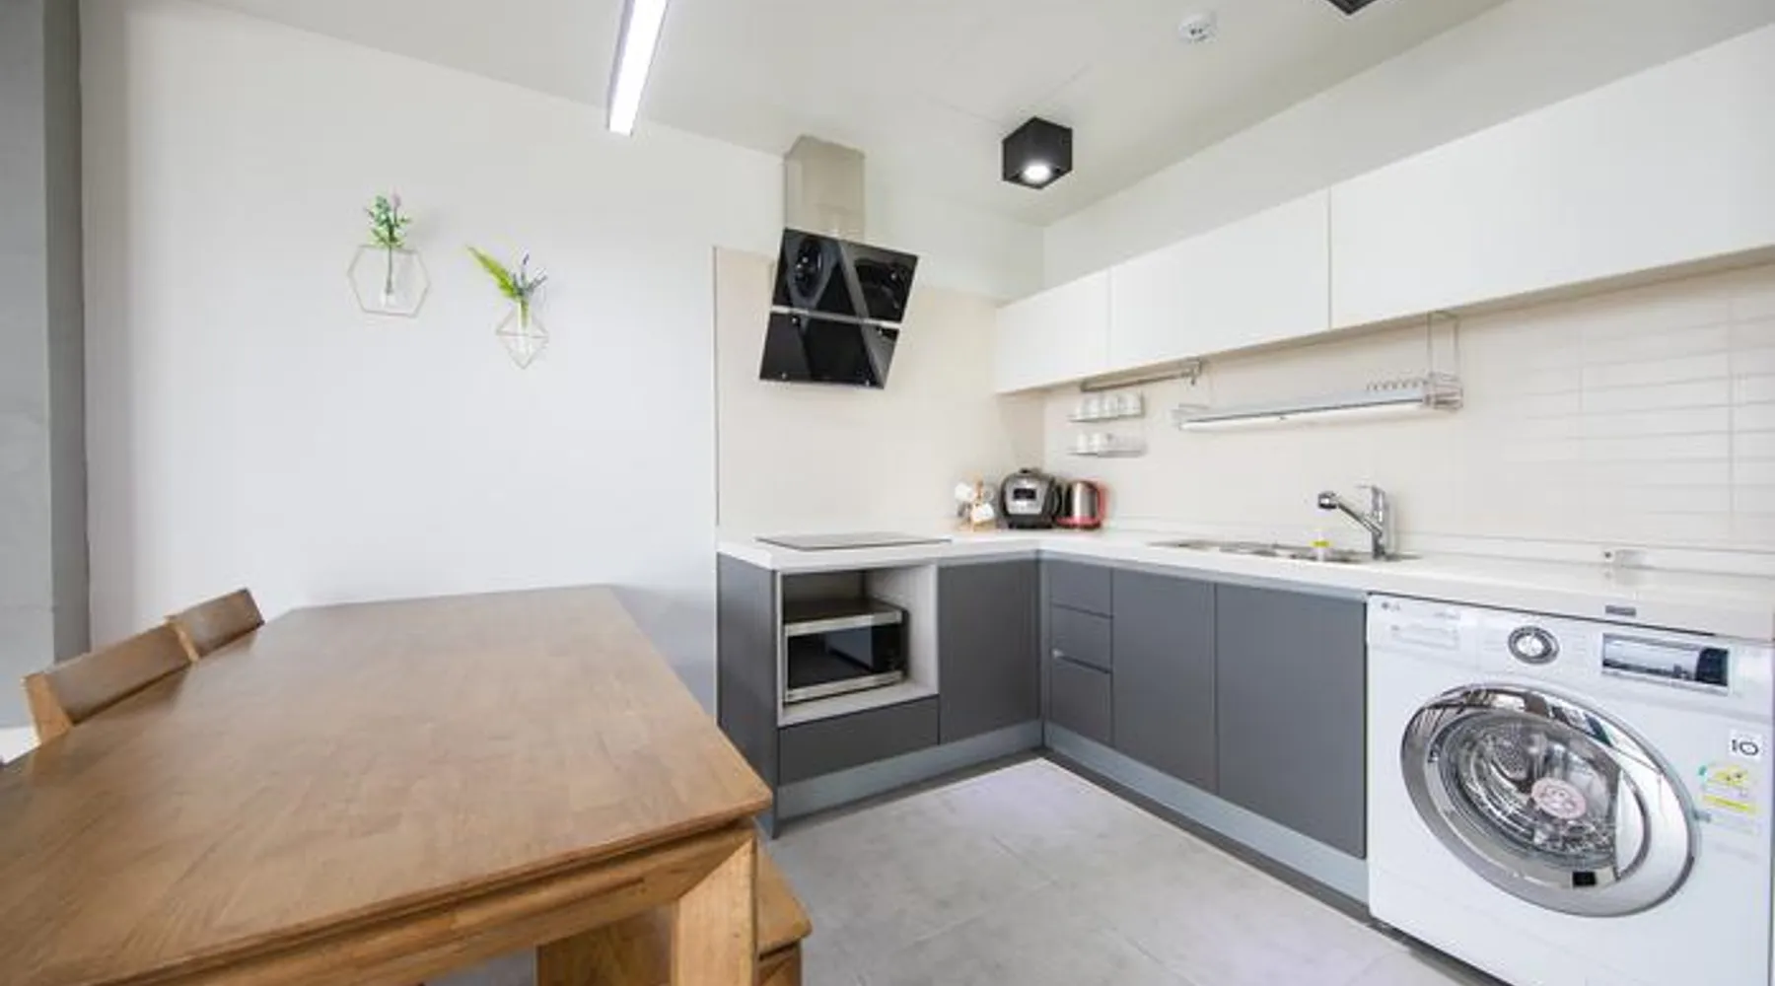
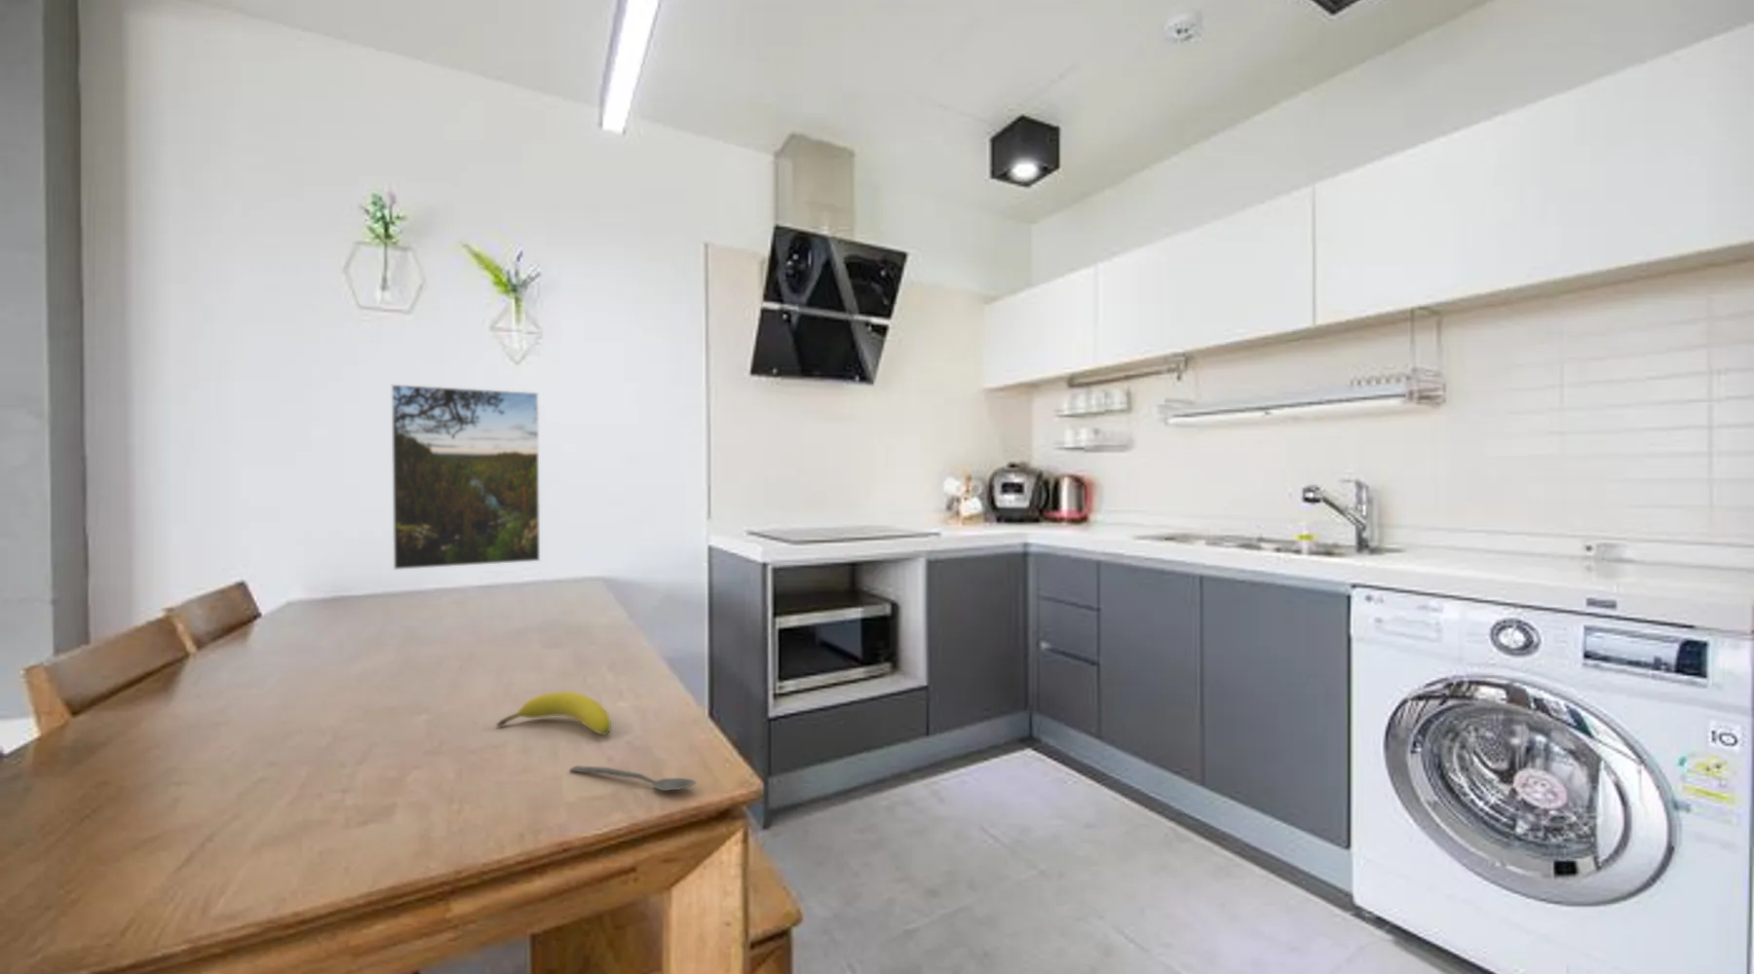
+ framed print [391,384,541,571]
+ fruit [495,691,612,736]
+ spoon [569,764,697,792]
